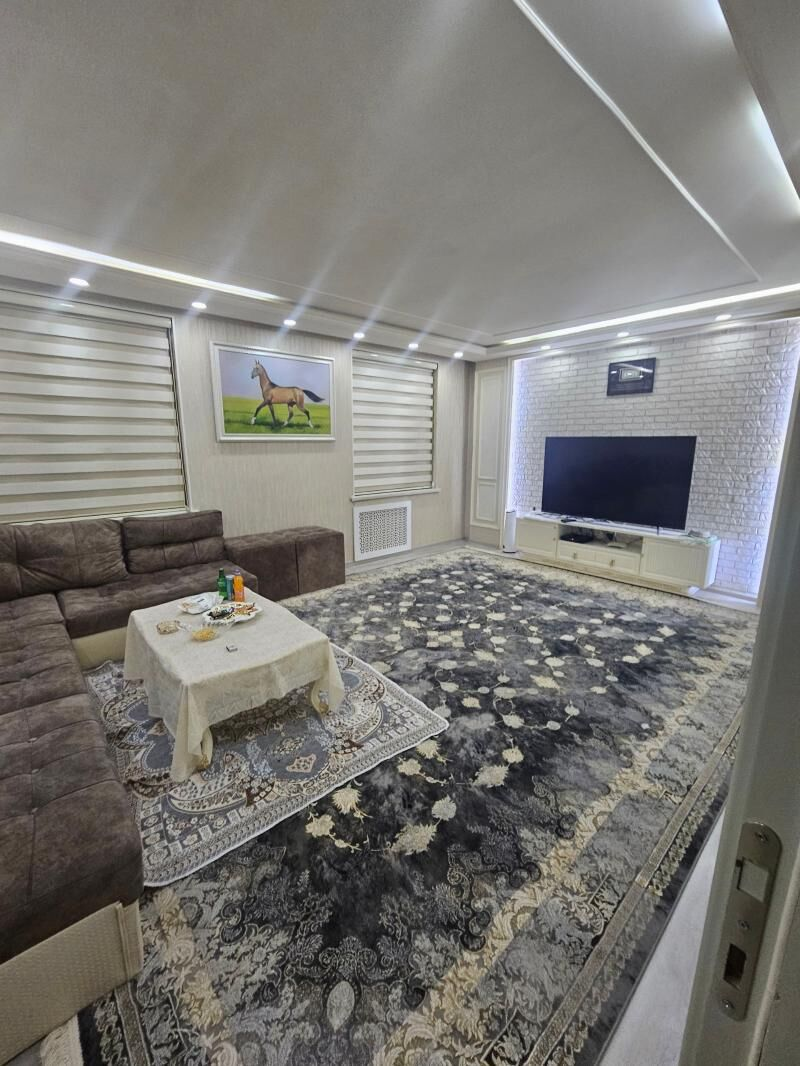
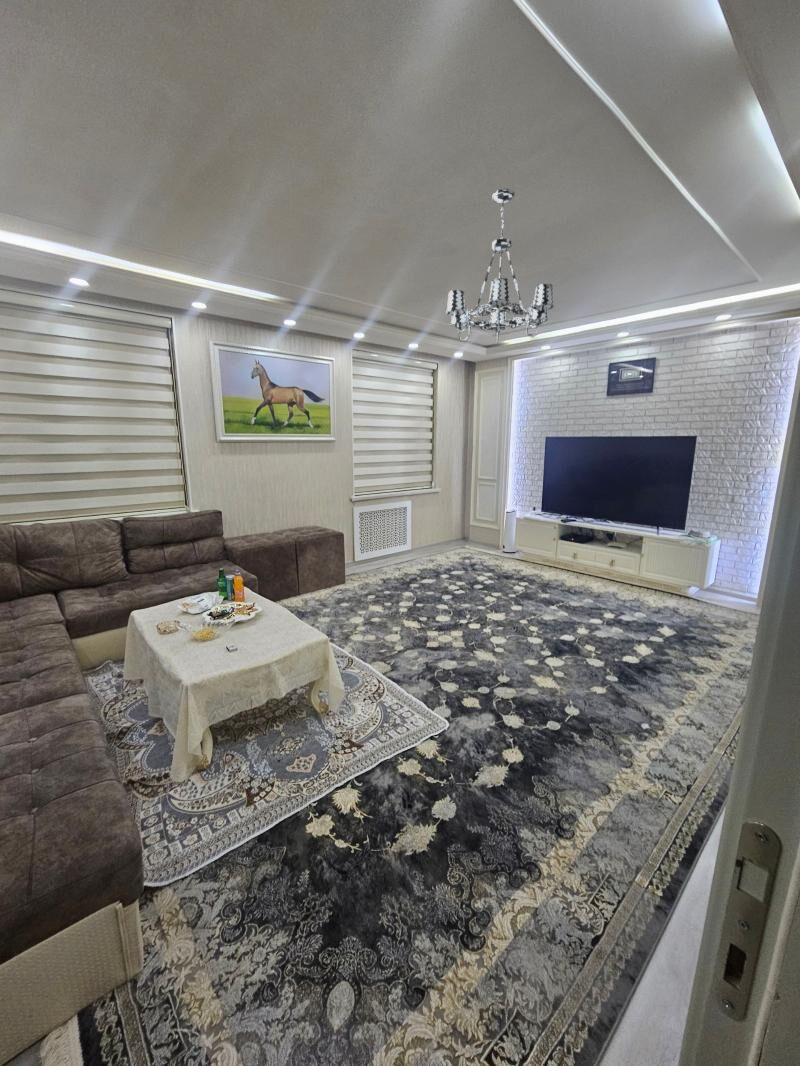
+ chandelier [445,188,555,344]
